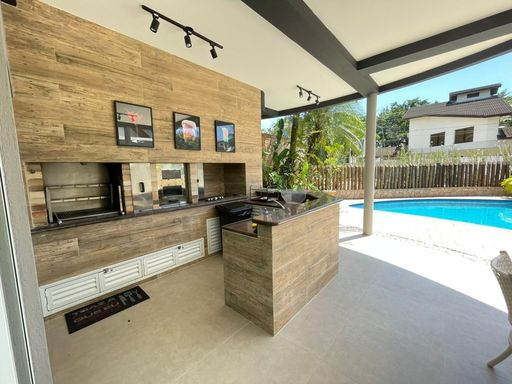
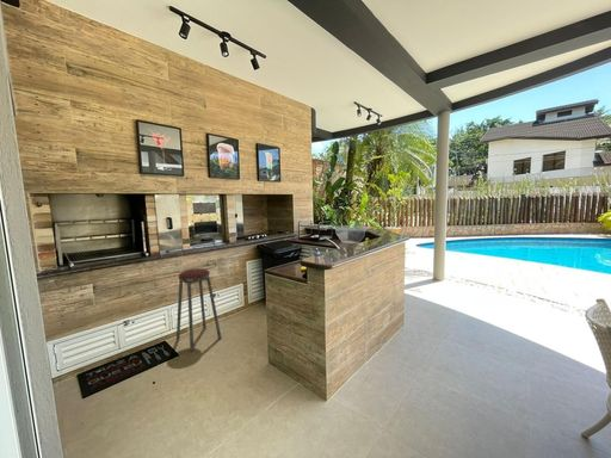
+ music stool [175,267,222,352]
